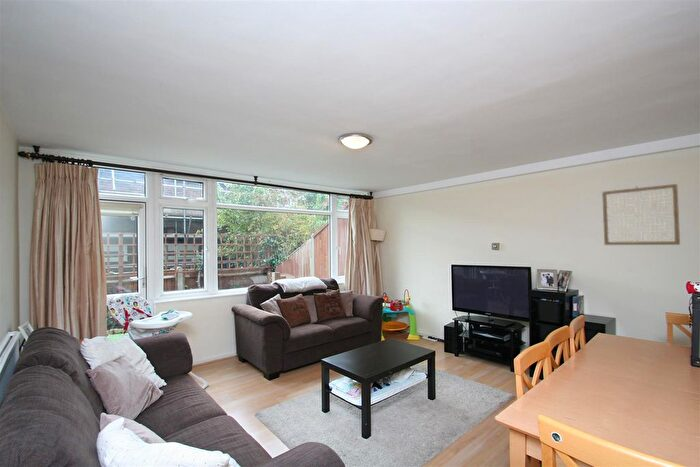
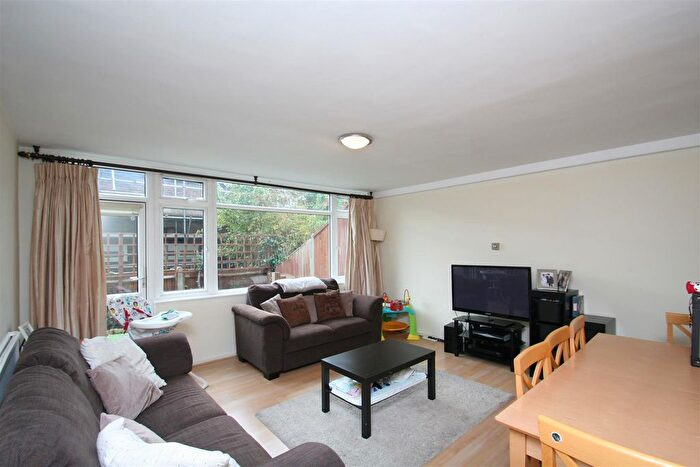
- wall art [601,183,681,246]
